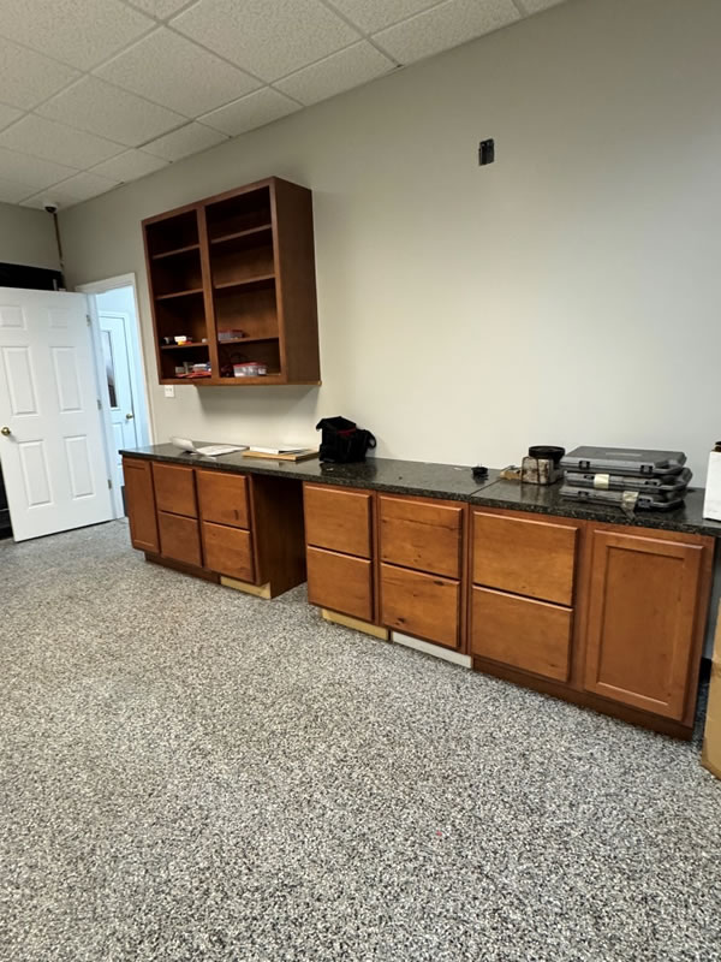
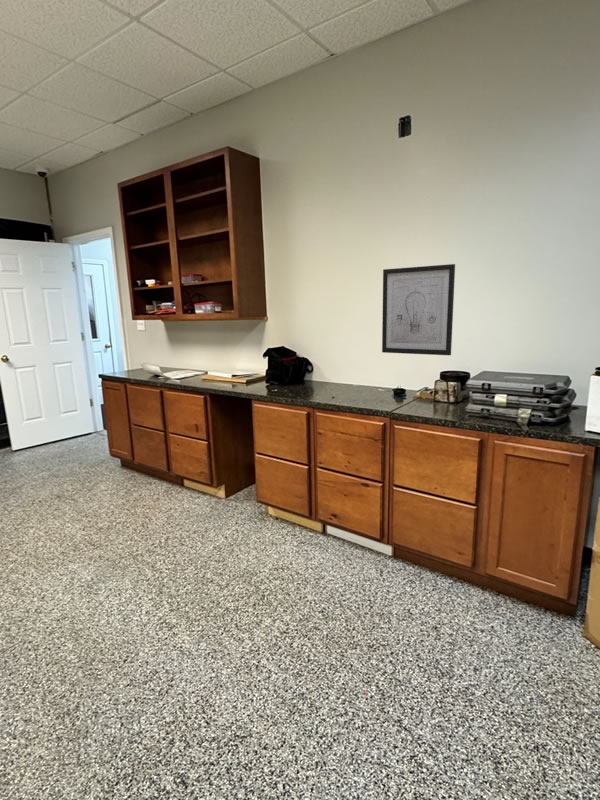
+ wall art [381,263,456,356]
